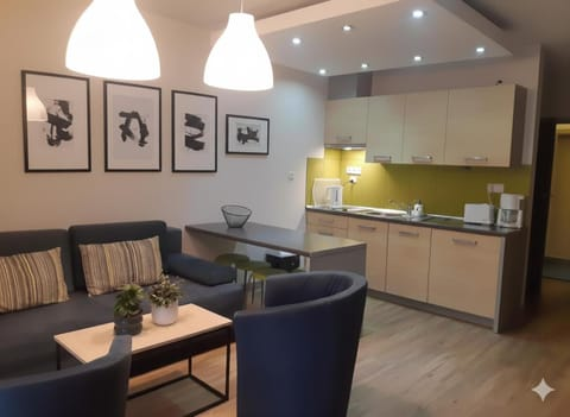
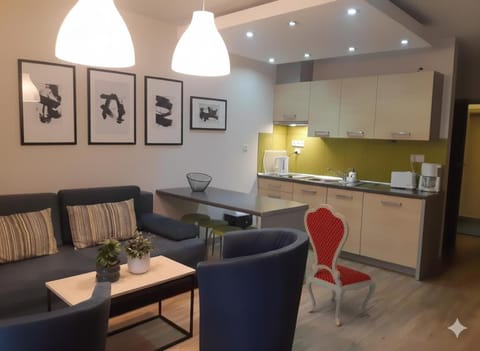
+ dining chair [303,203,377,327]
